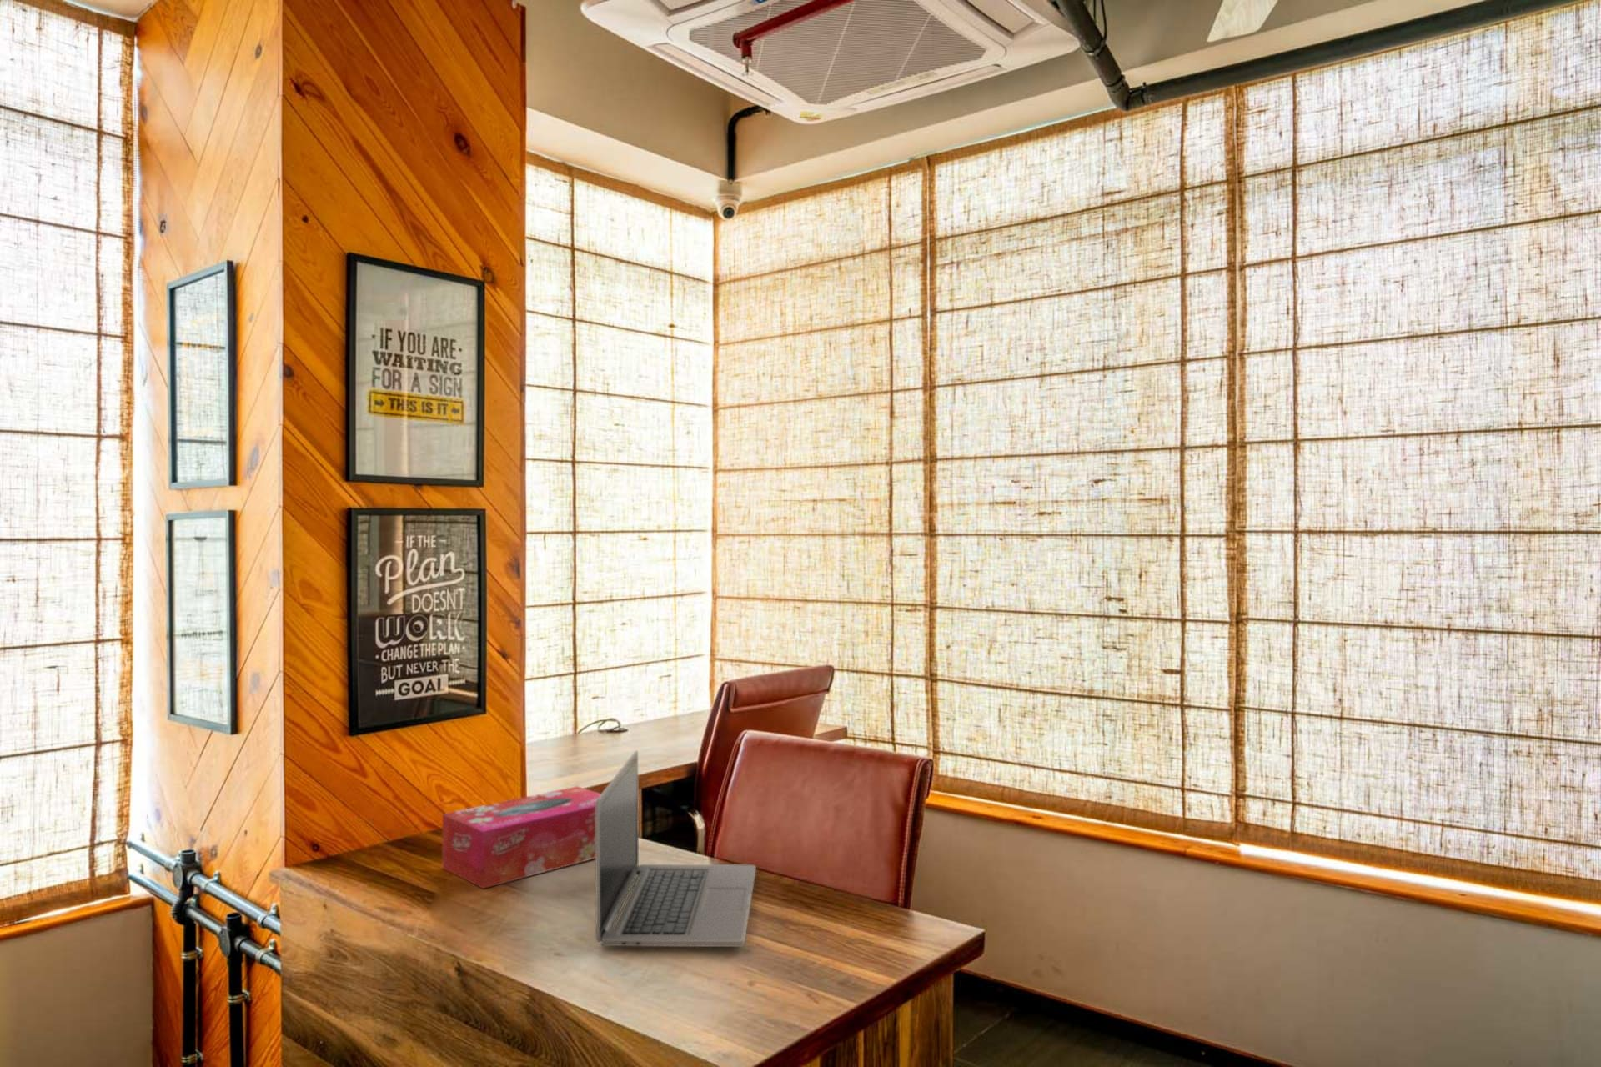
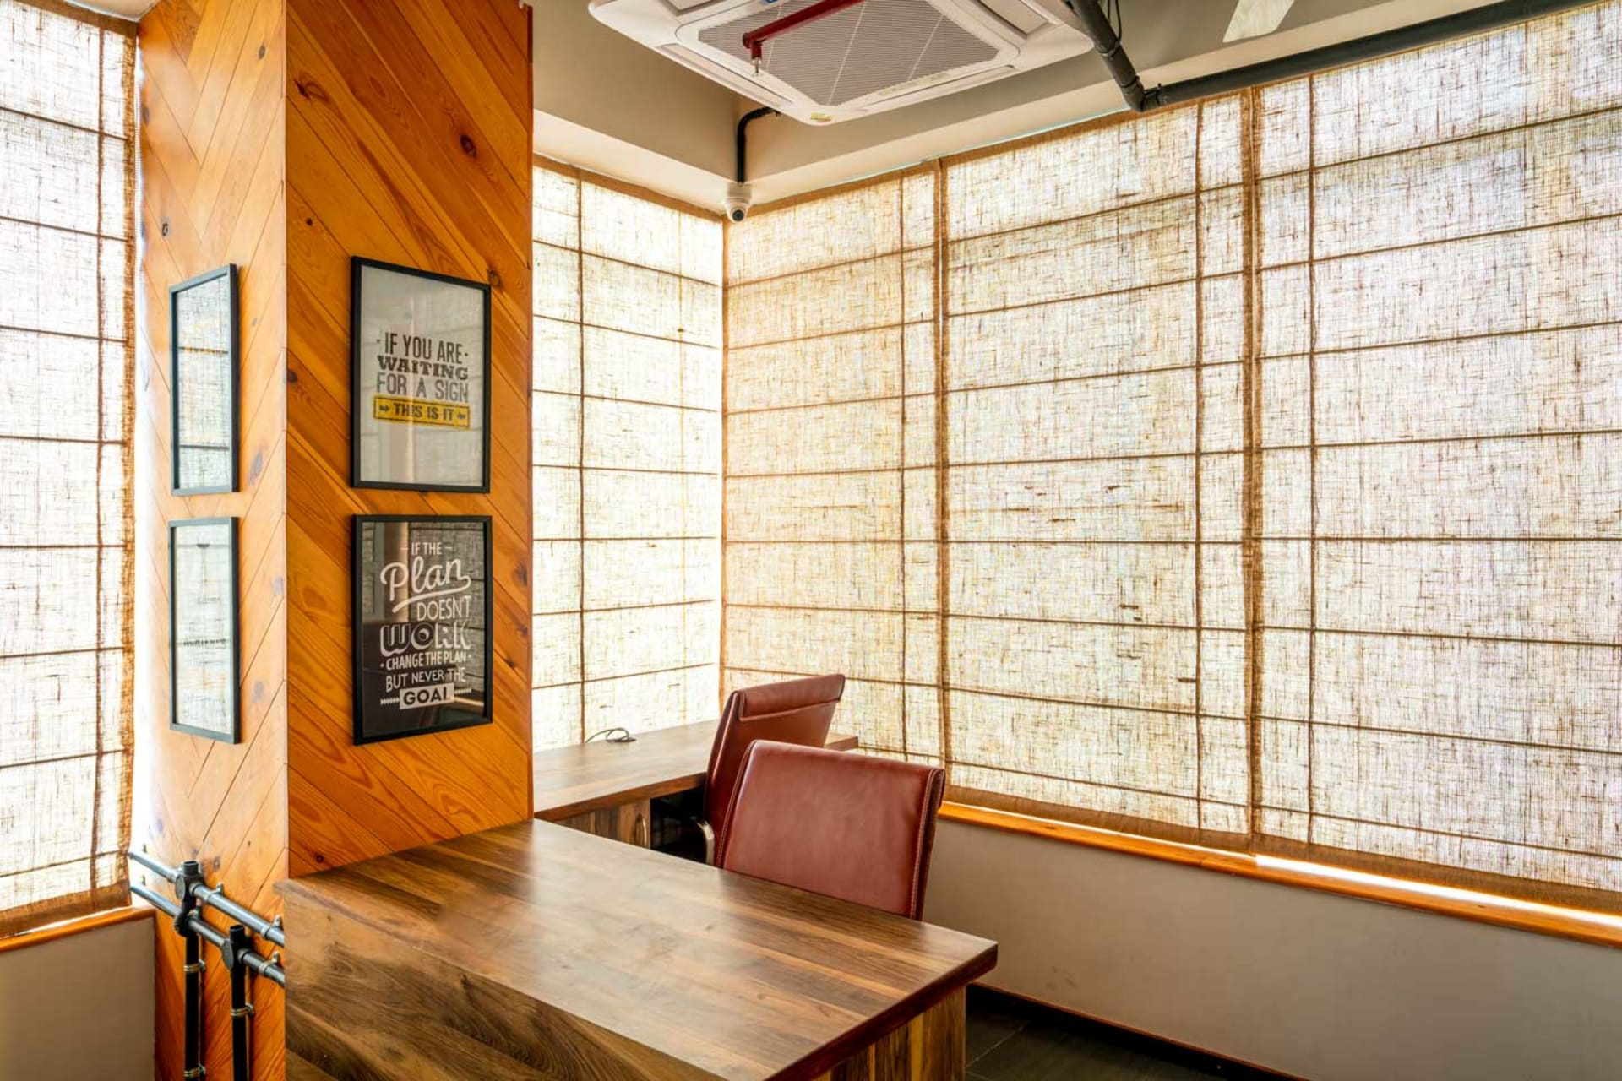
- laptop [594,750,756,948]
- tissue box [442,785,602,890]
